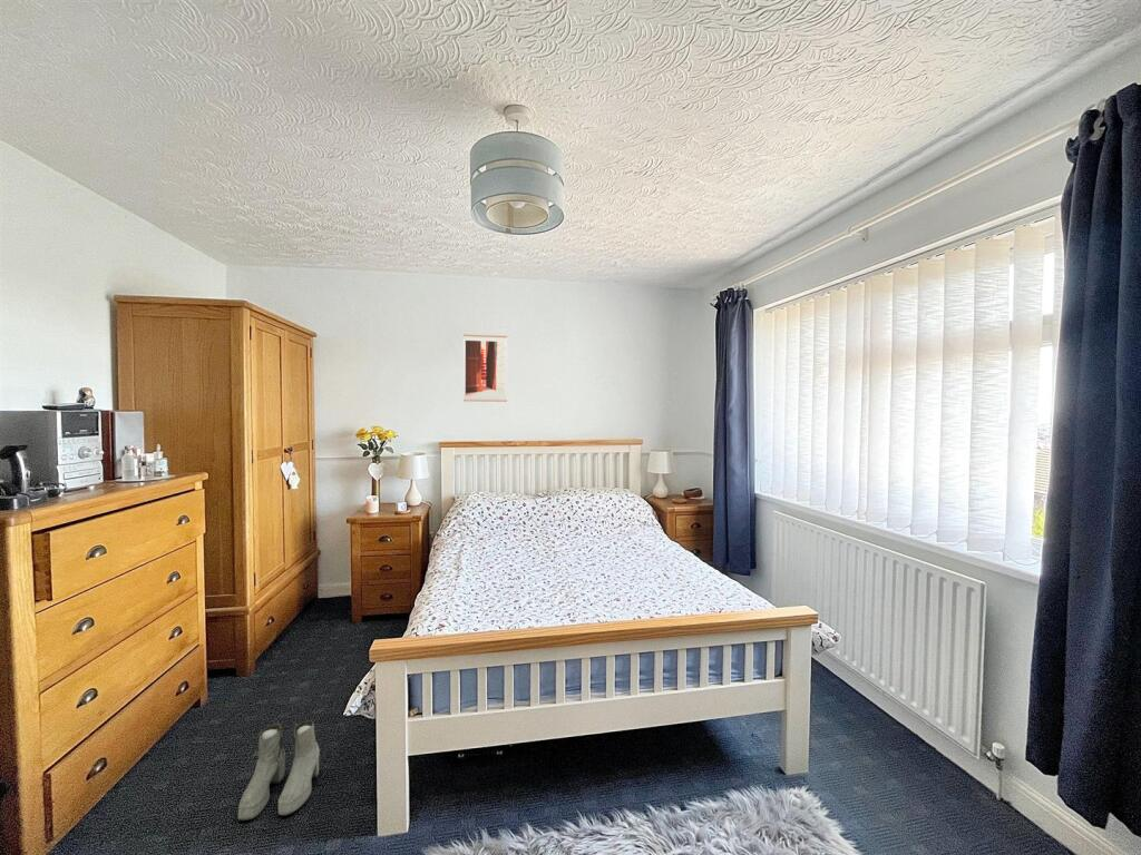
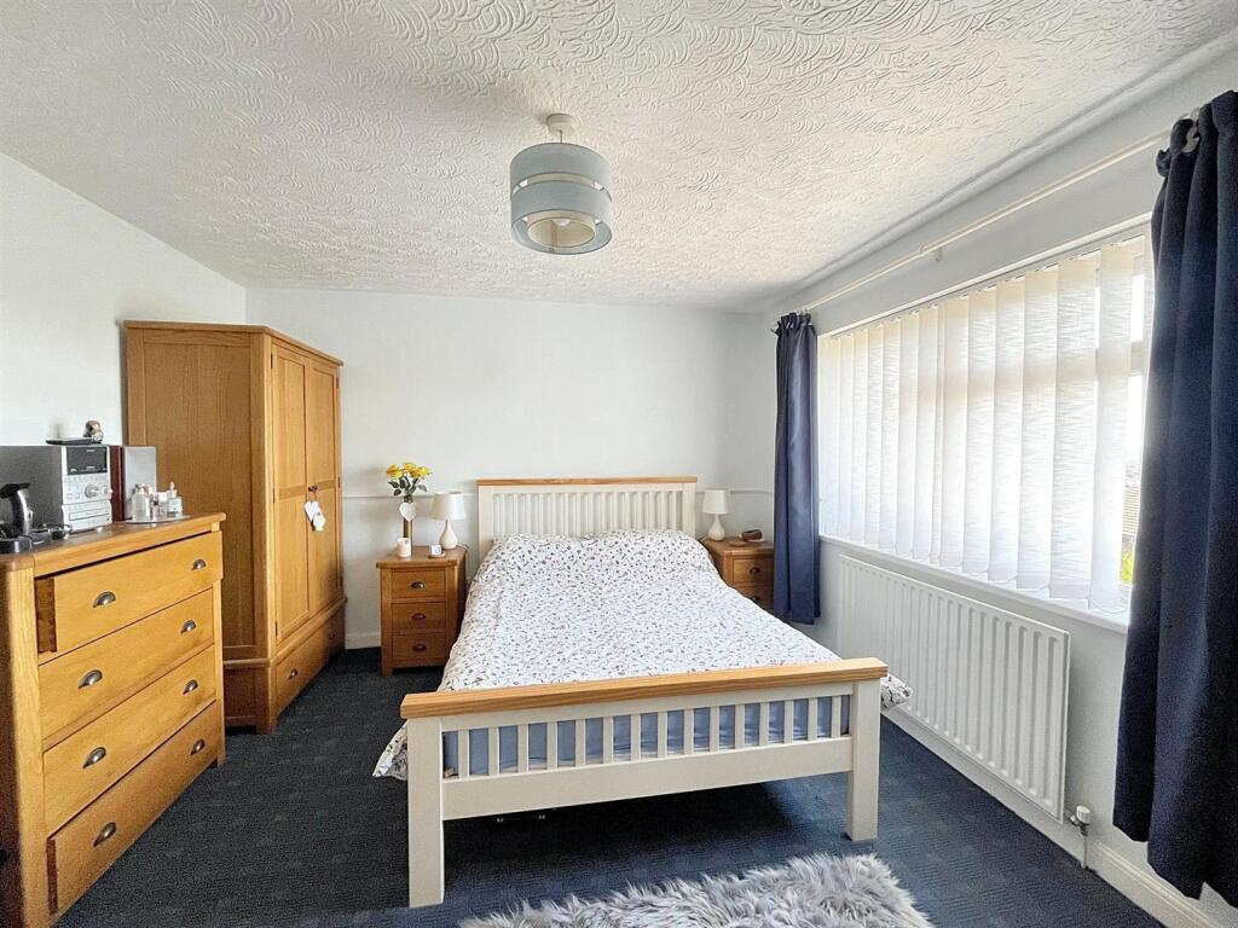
- wall art [462,334,508,403]
- boots [237,719,321,822]
